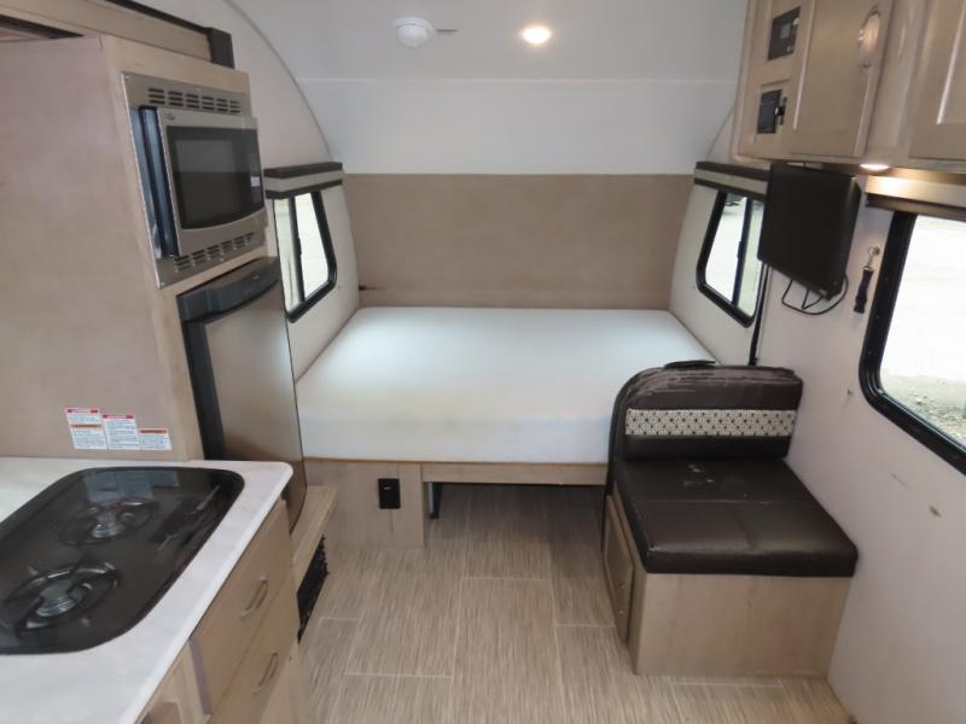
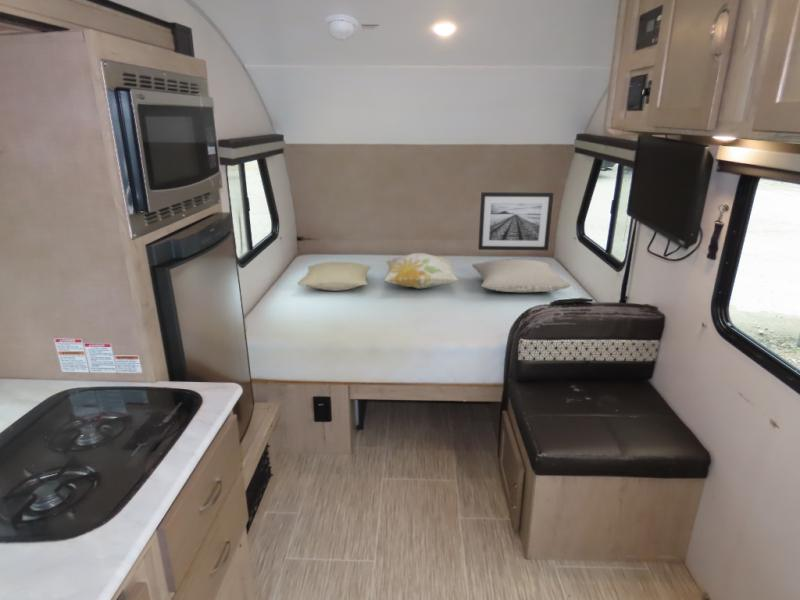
+ pillow [471,258,572,293]
+ pillow [297,261,372,292]
+ decorative pillow [383,252,459,290]
+ wall art [477,191,555,251]
